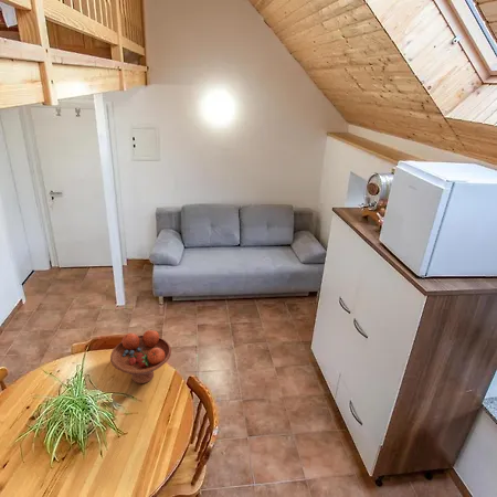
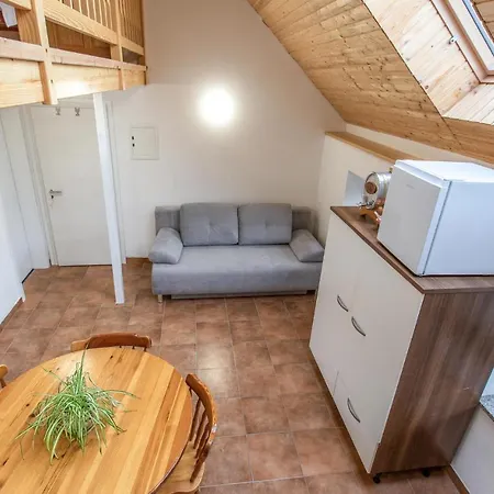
- fruit bowl [109,329,172,384]
